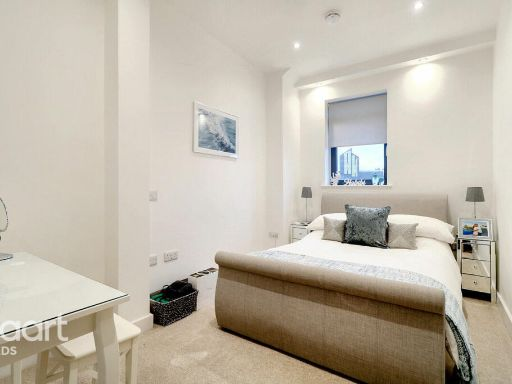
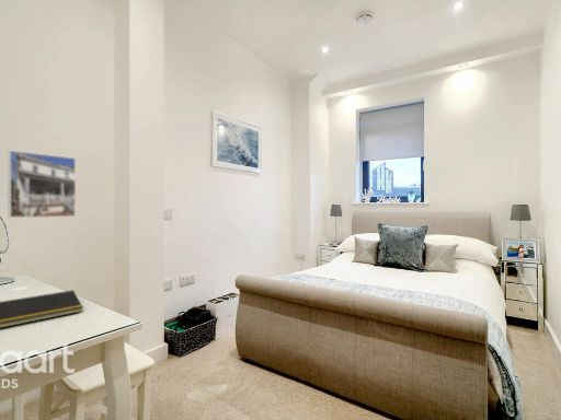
+ notepad [0,289,84,329]
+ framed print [7,149,77,219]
